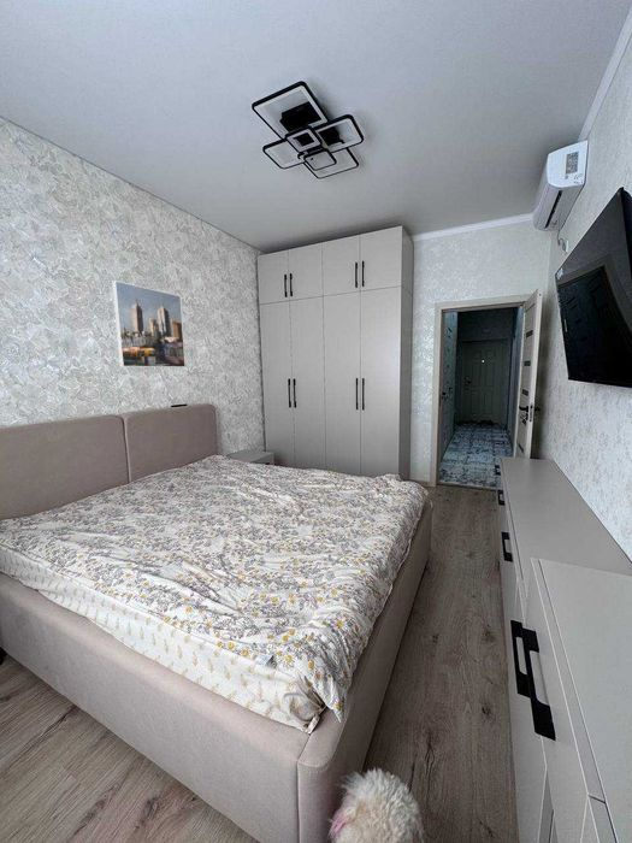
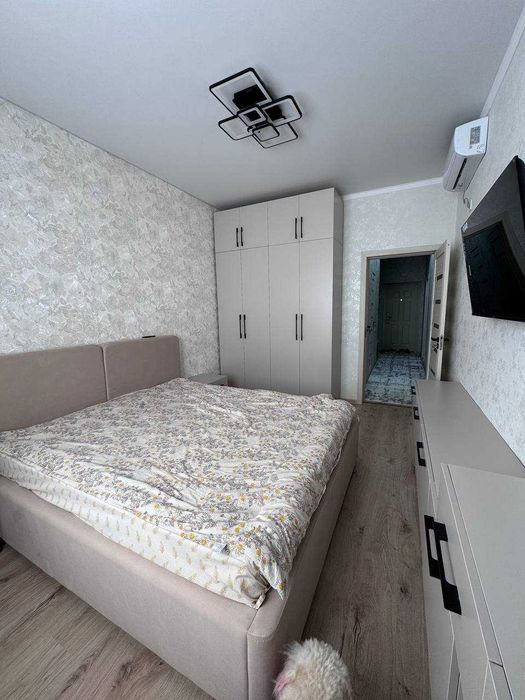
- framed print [111,279,187,369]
